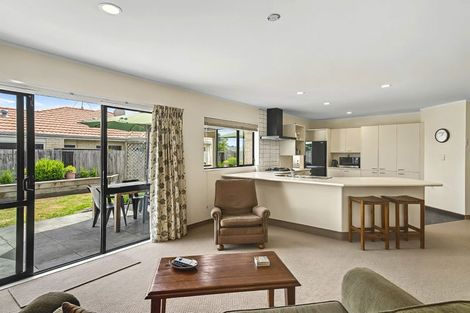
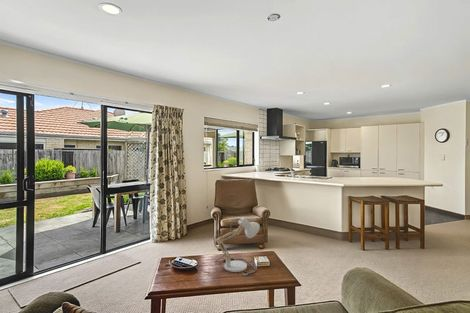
+ desk lamp [213,216,261,276]
